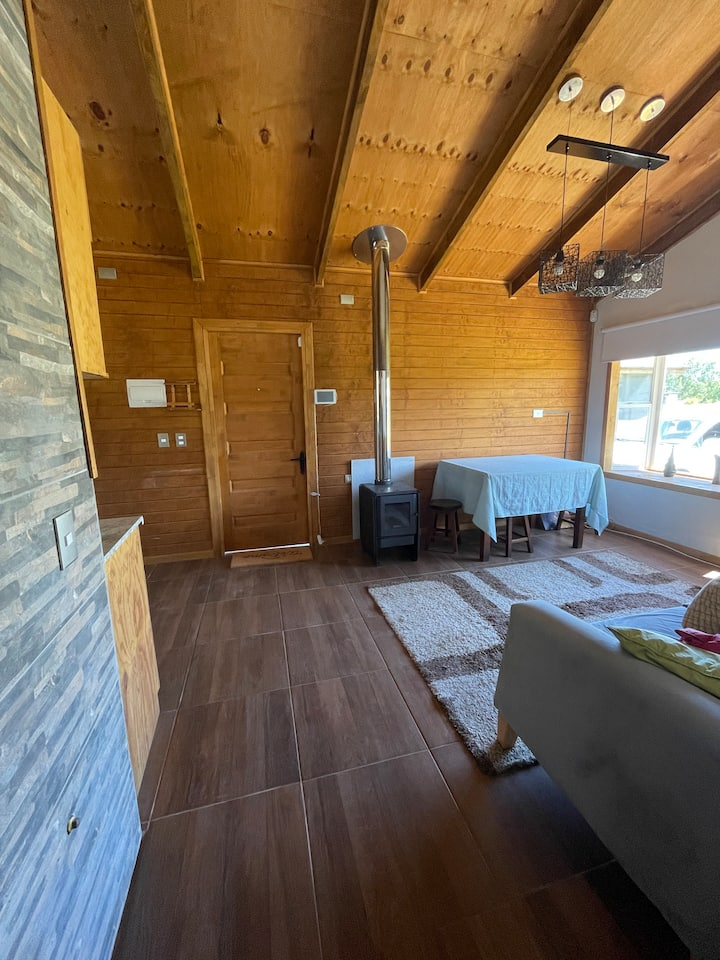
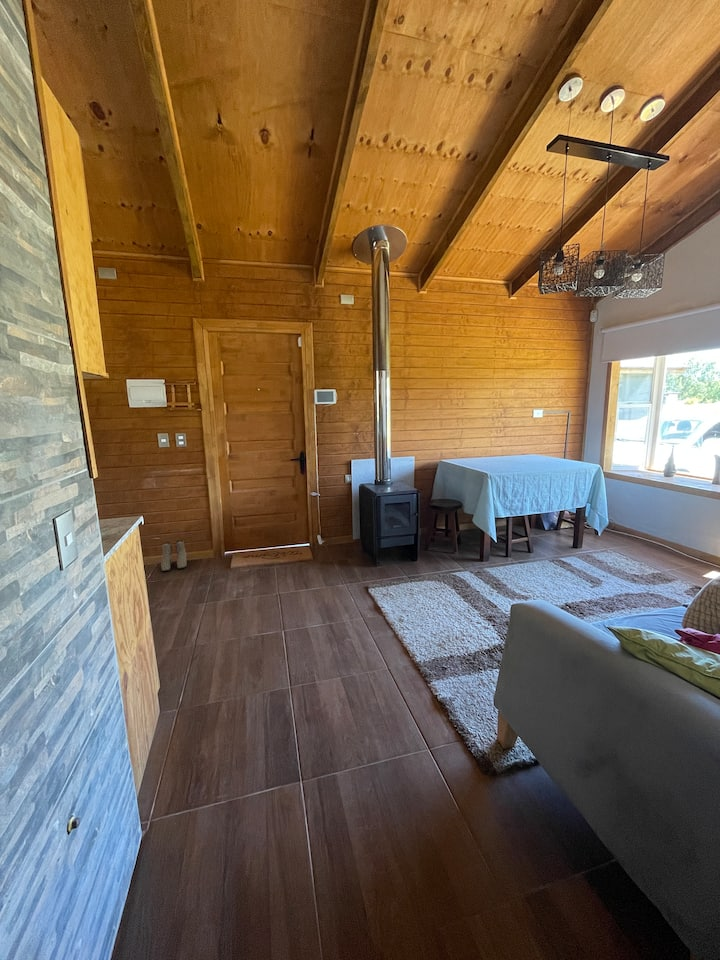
+ boots [160,539,188,572]
